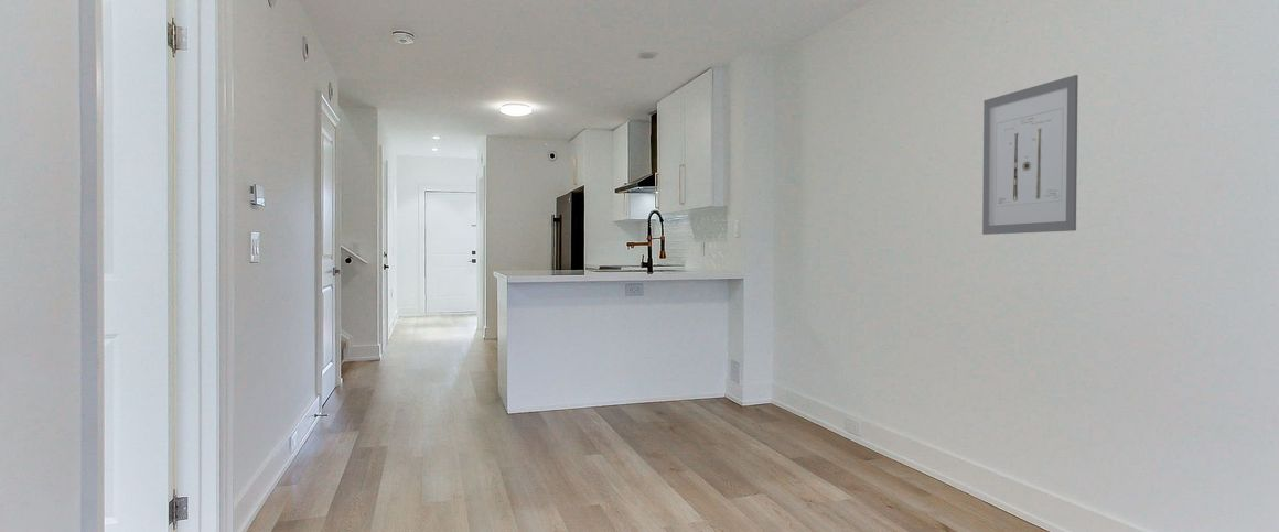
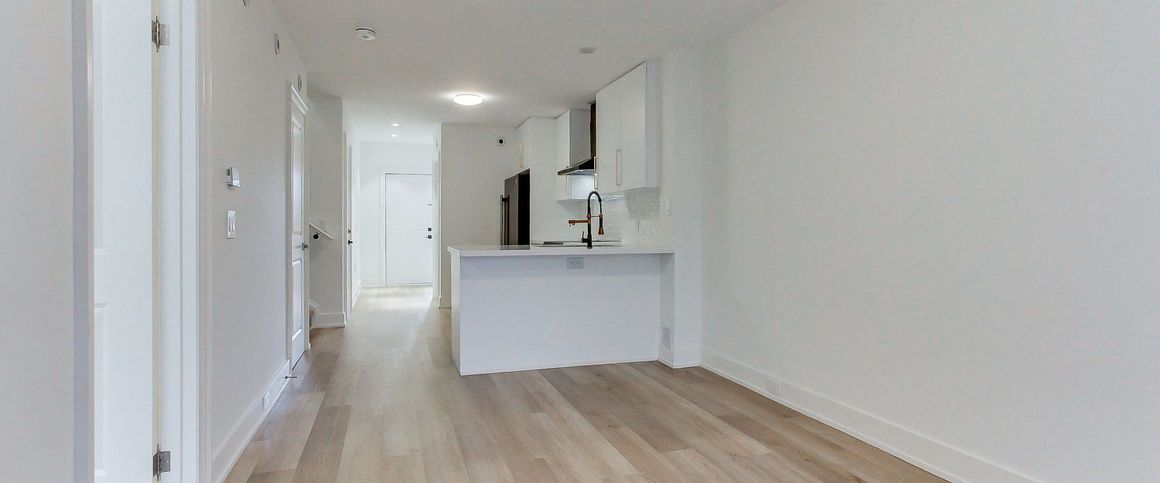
- wall art [981,74,1079,236]
